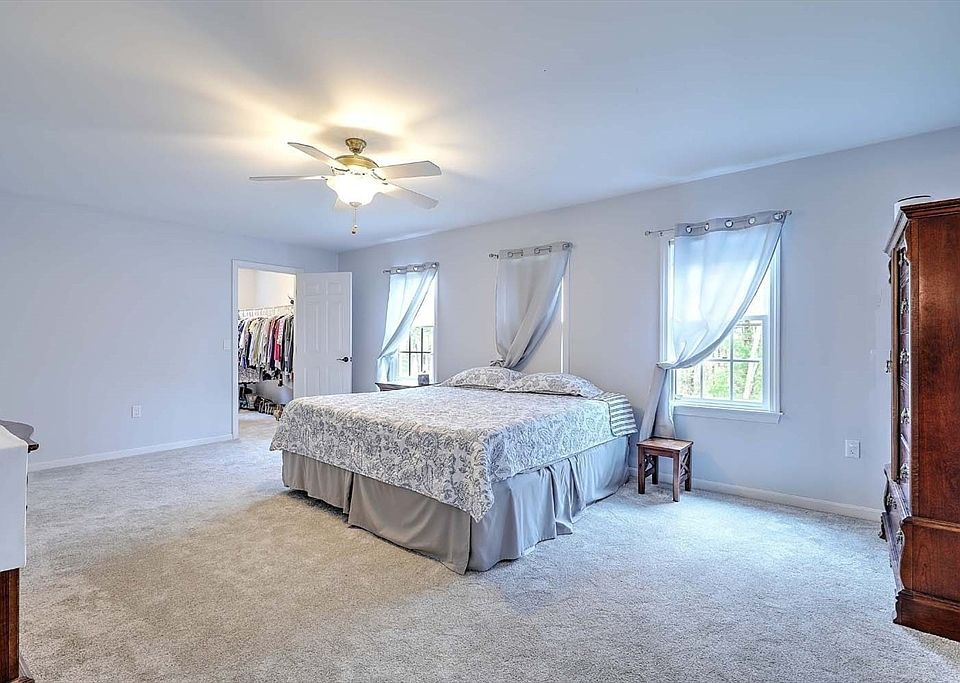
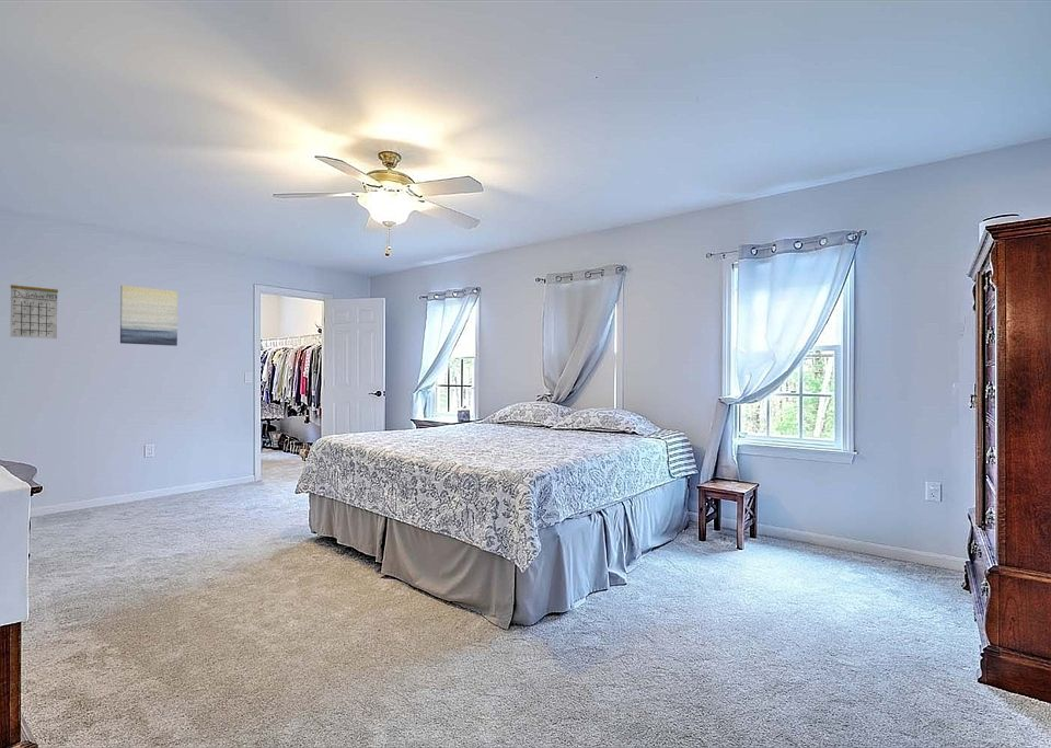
+ wall art [119,284,178,347]
+ calendar [9,276,59,340]
